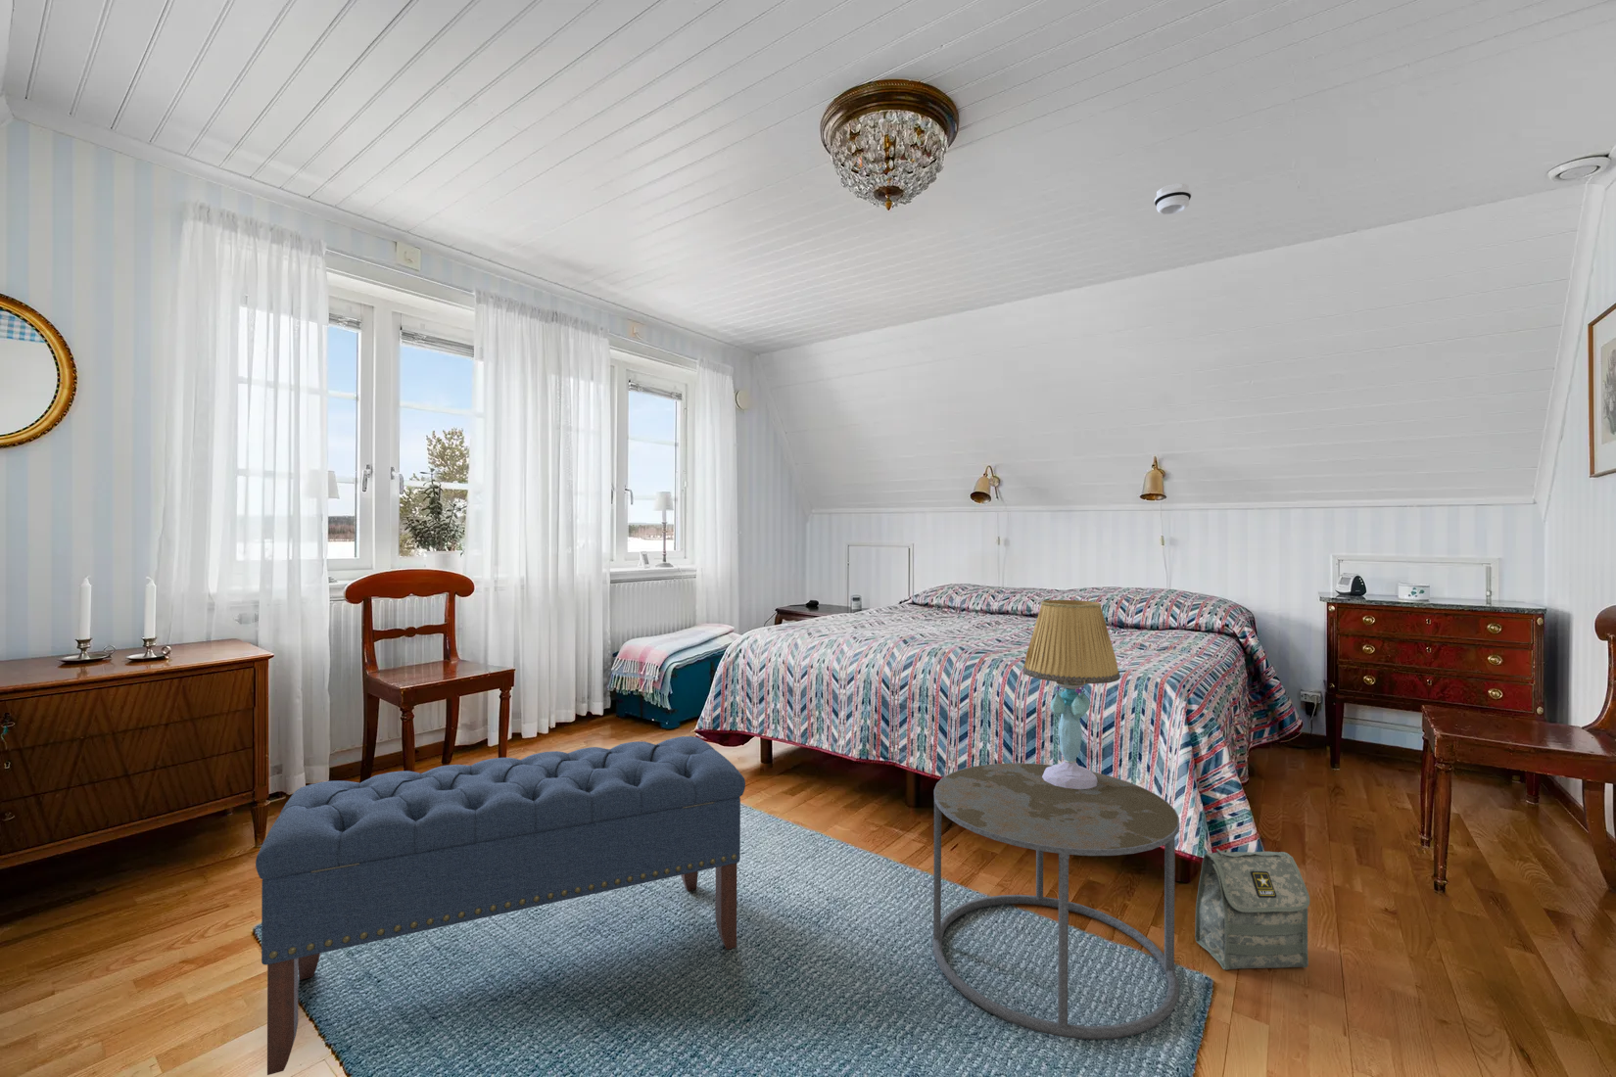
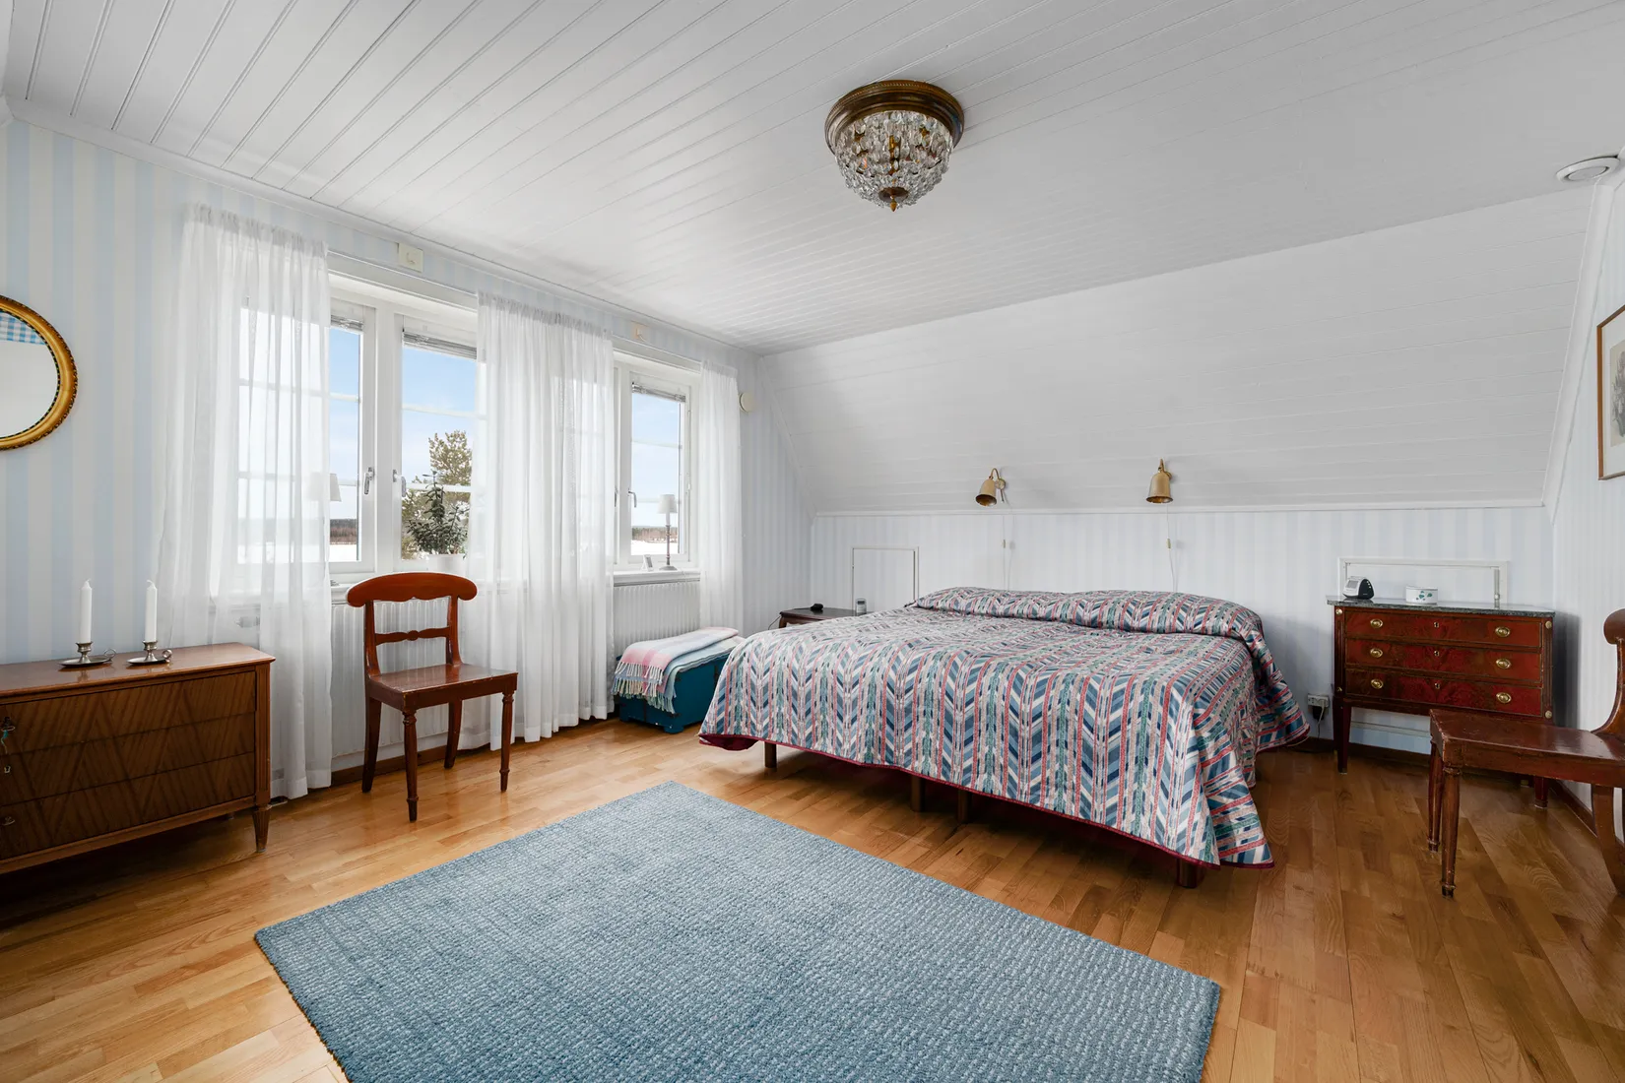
- smoke detector [1154,183,1192,215]
- bag [1194,847,1311,970]
- table lamp [1022,600,1122,790]
- side table [932,762,1181,1041]
- bench [255,736,747,1076]
